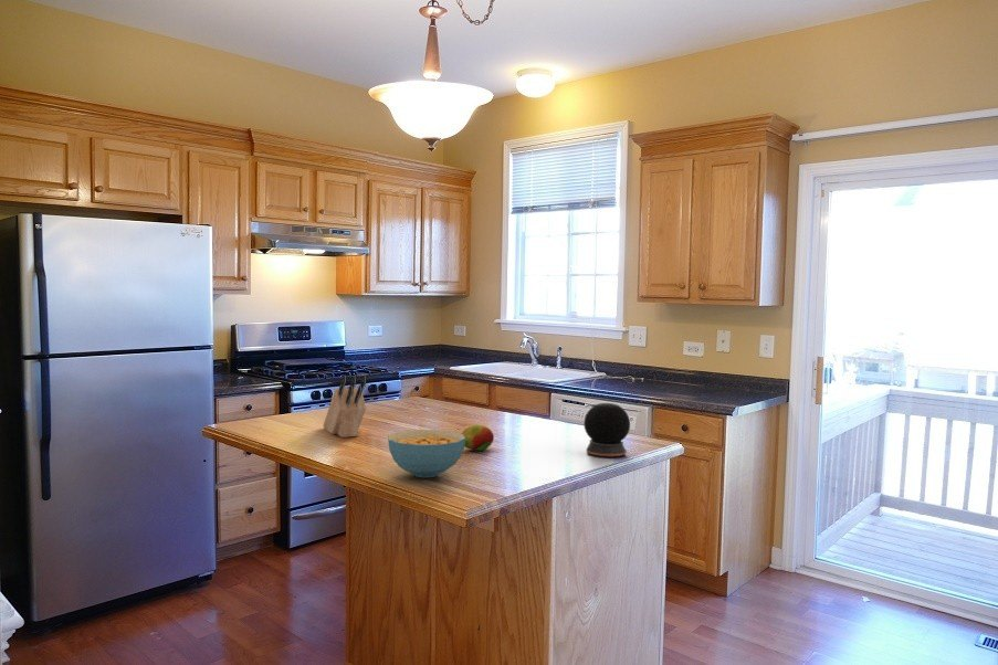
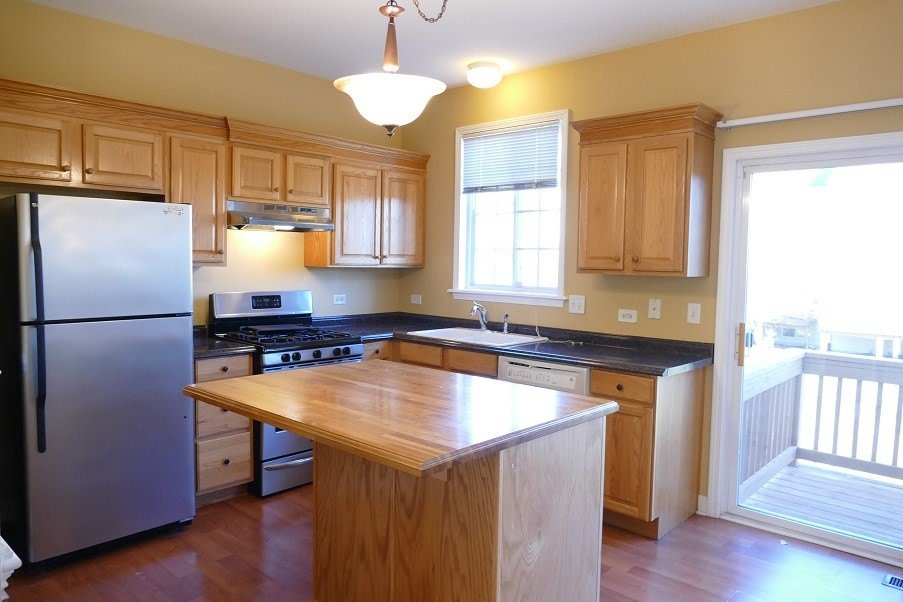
- fruit [461,424,495,452]
- knife block [322,374,368,439]
- speaker [584,402,631,457]
- cereal bowl [387,429,465,478]
